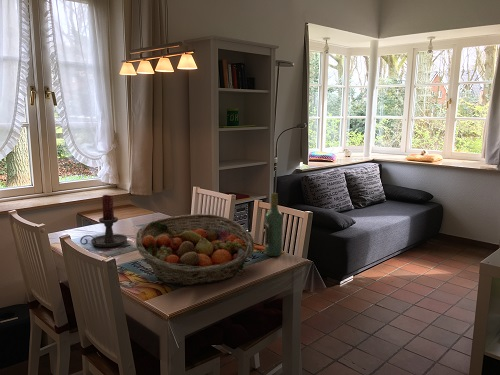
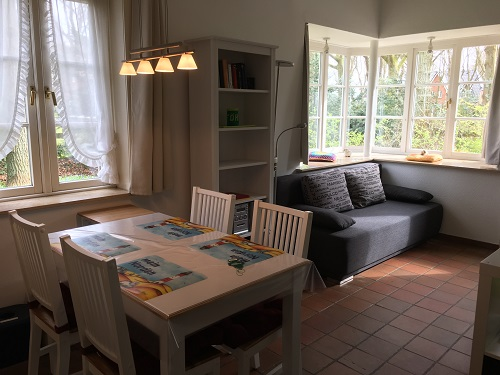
- wine bottle [264,192,284,257]
- candle holder [79,194,129,248]
- fruit basket [135,213,255,287]
